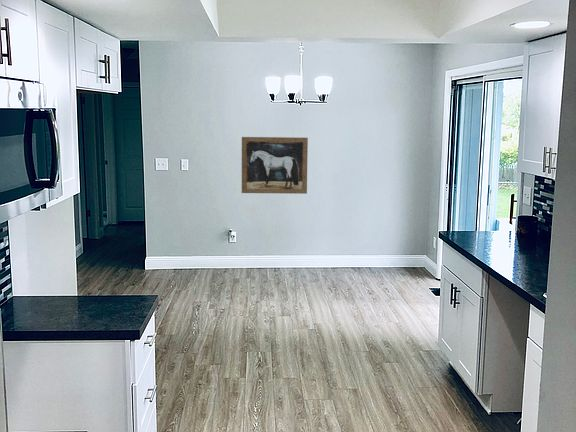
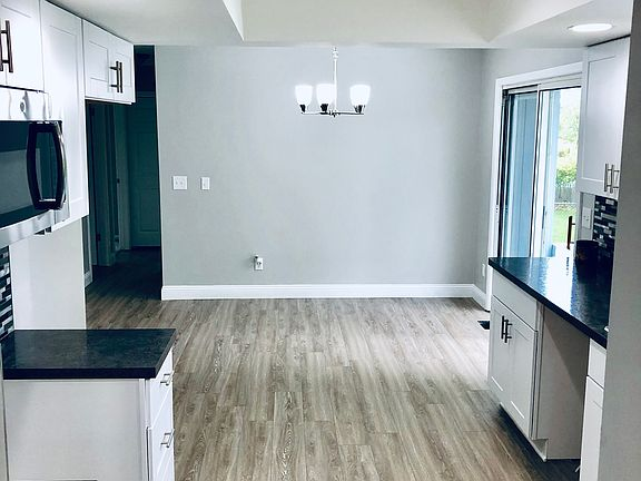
- wall art [241,136,309,195]
